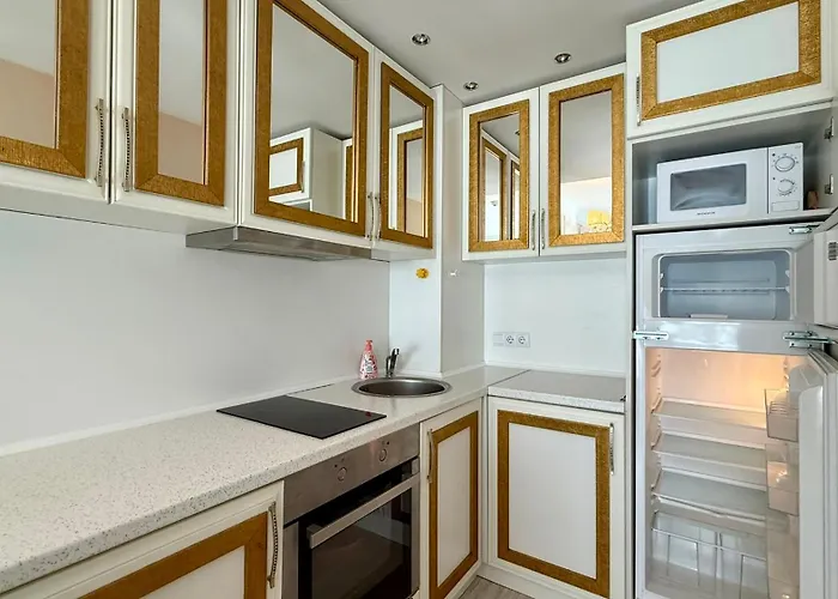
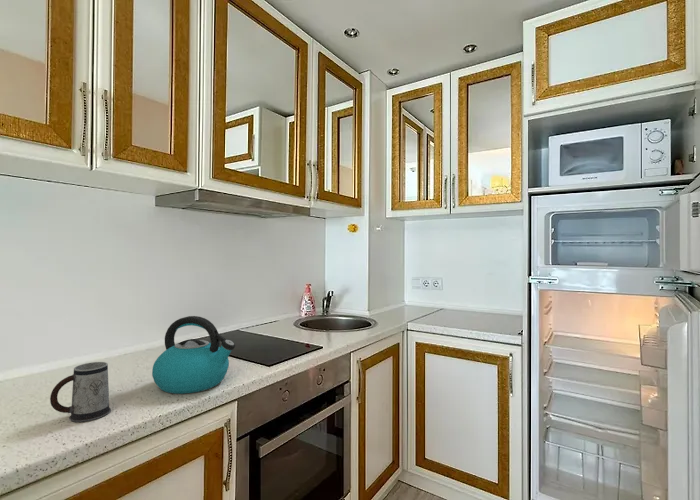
+ kettle [151,315,236,395]
+ mug [49,361,112,423]
